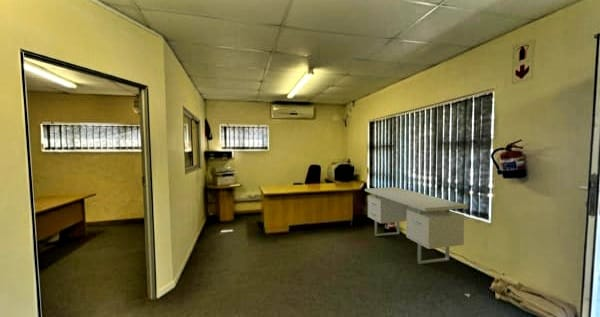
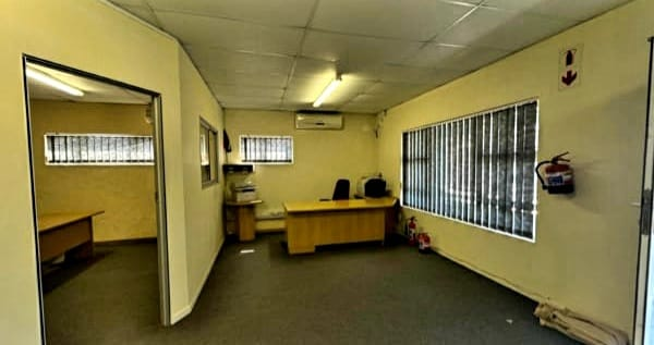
- desk [364,186,469,265]
